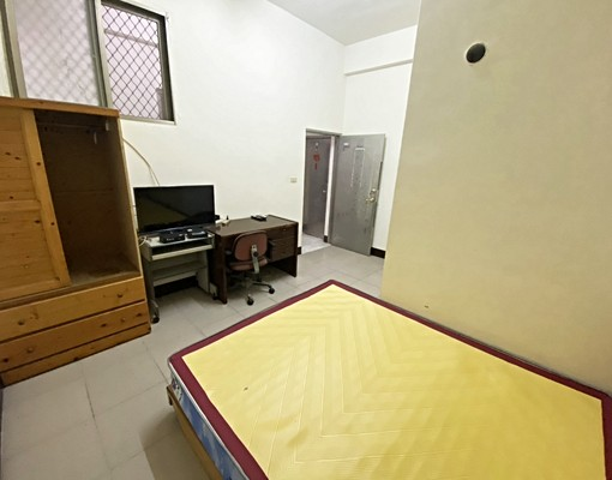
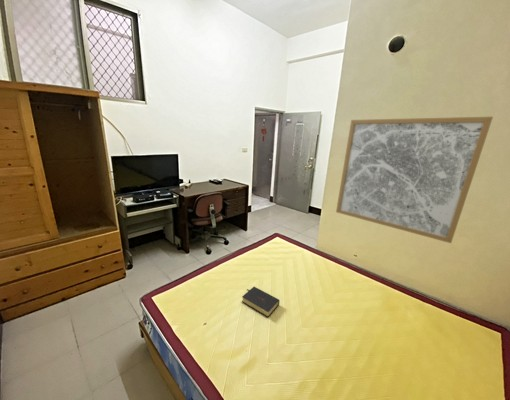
+ wall art [335,116,494,244]
+ bible [241,286,280,318]
